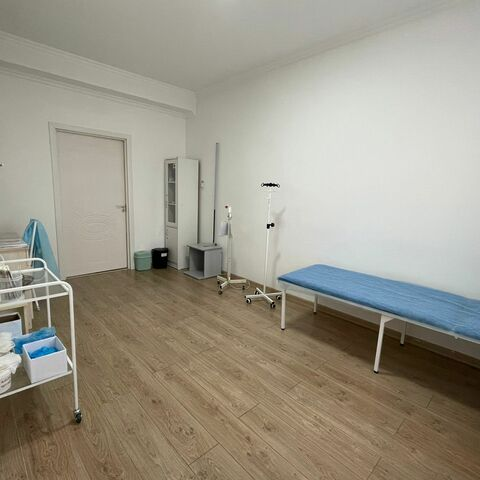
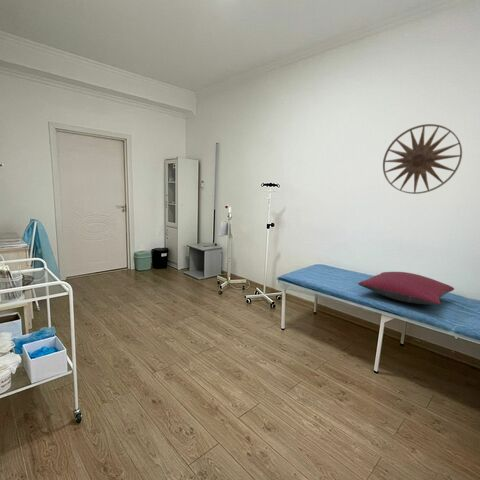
+ wall art [382,123,463,195]
+ pillow [357,271,455,306]
